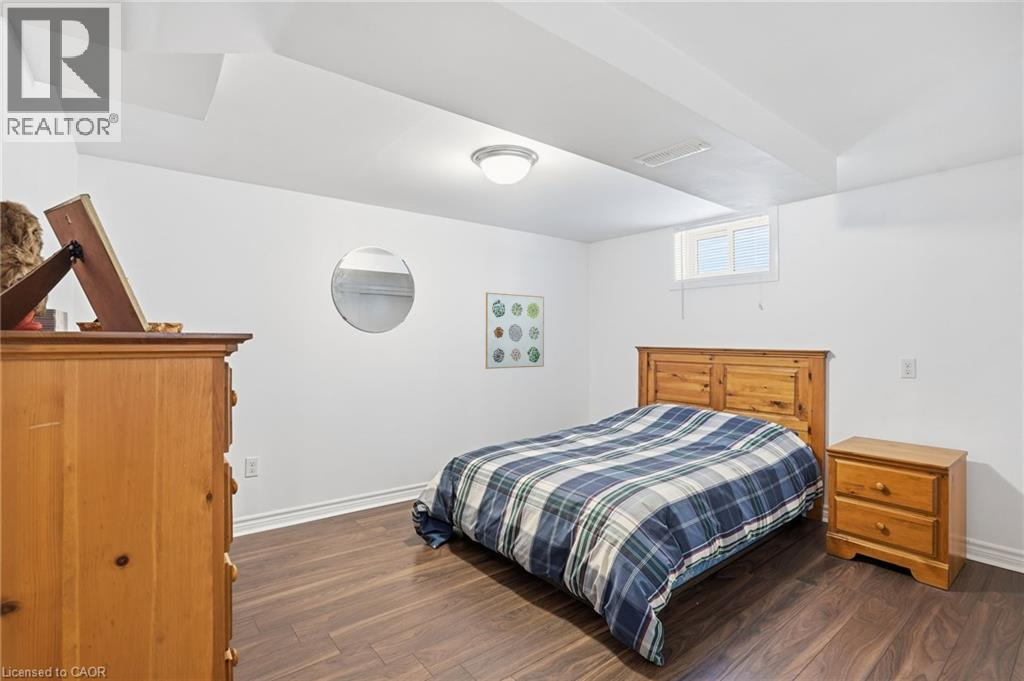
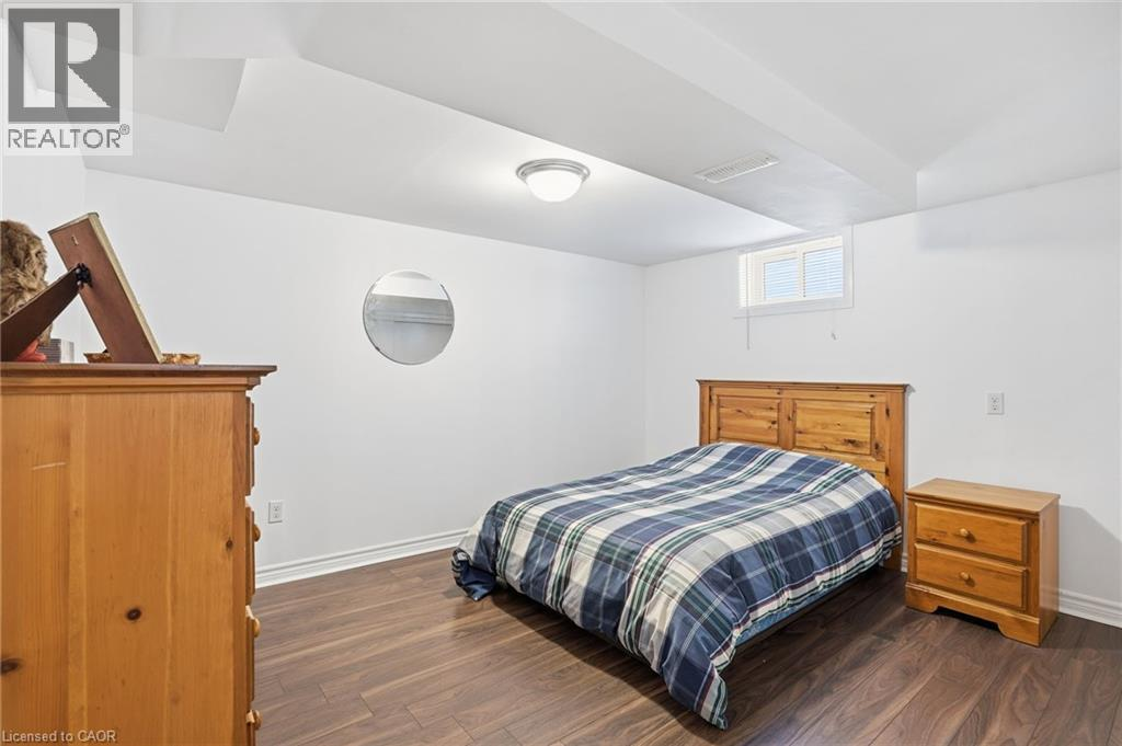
- wall art [485,292,545,370]
